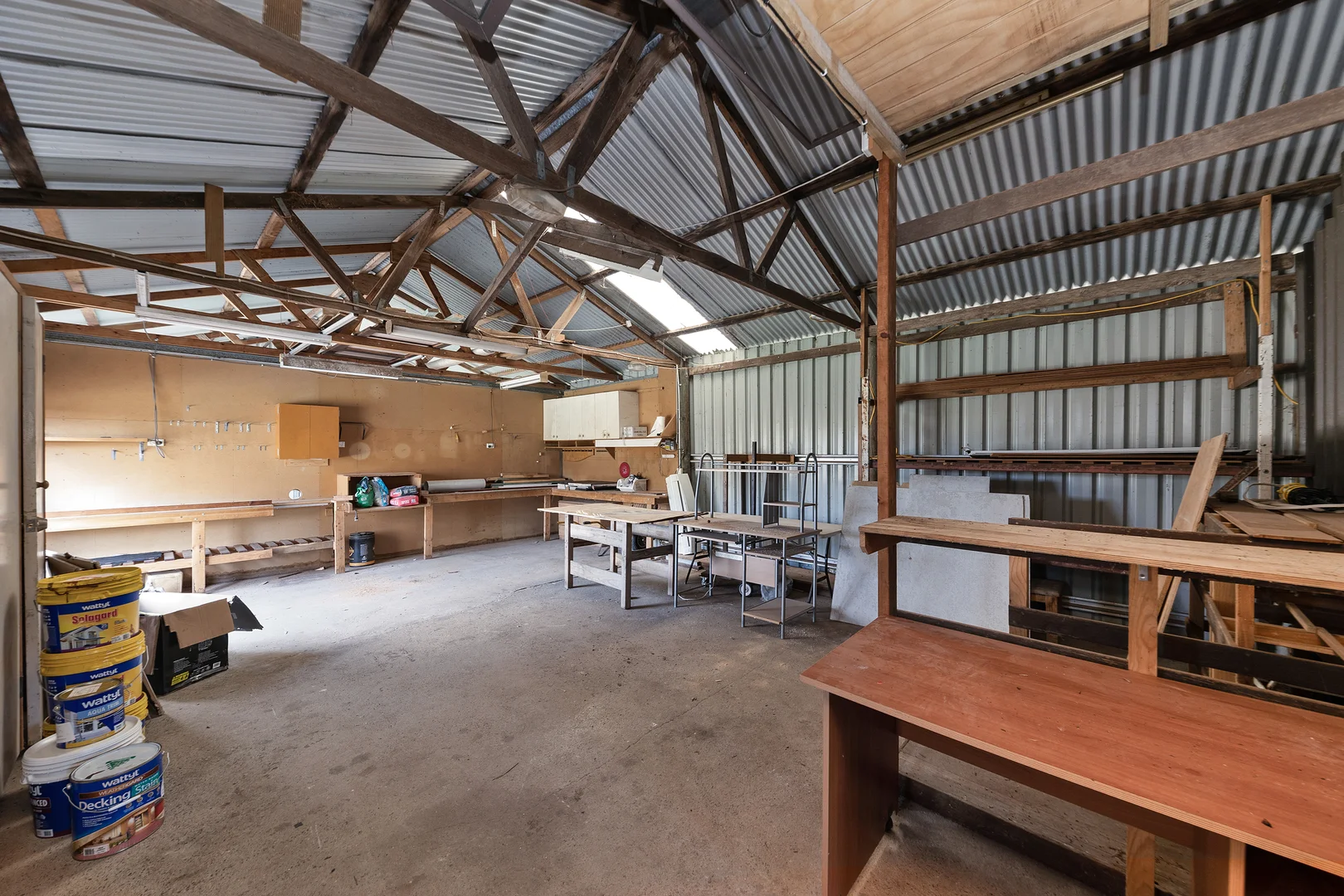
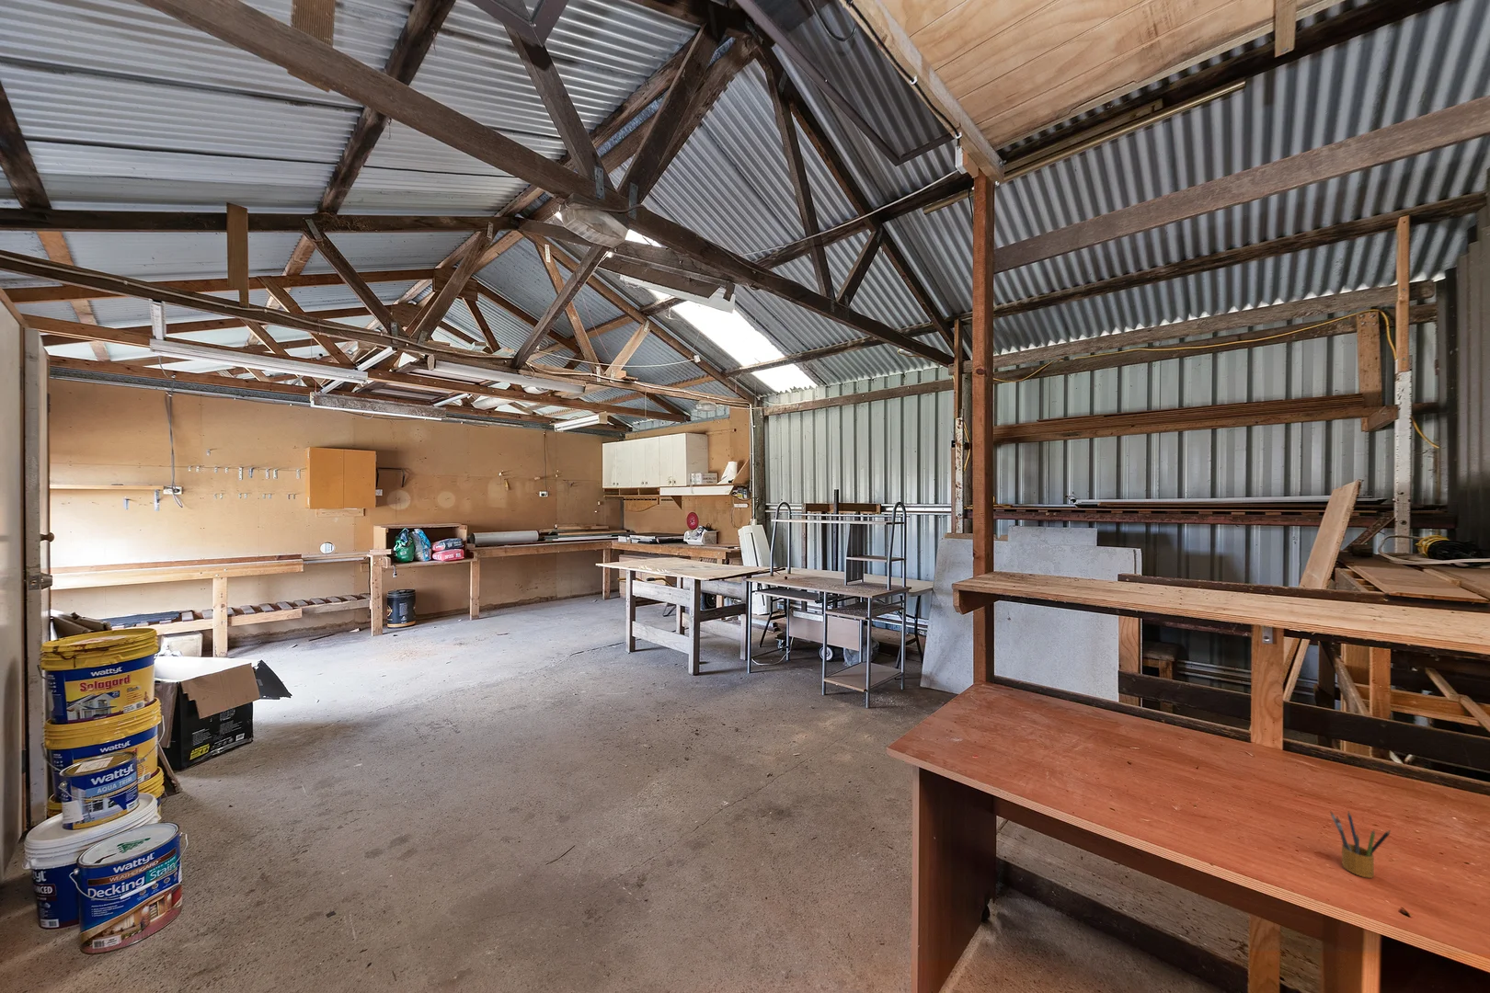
+ pencil box [1329,809,1391,879]
